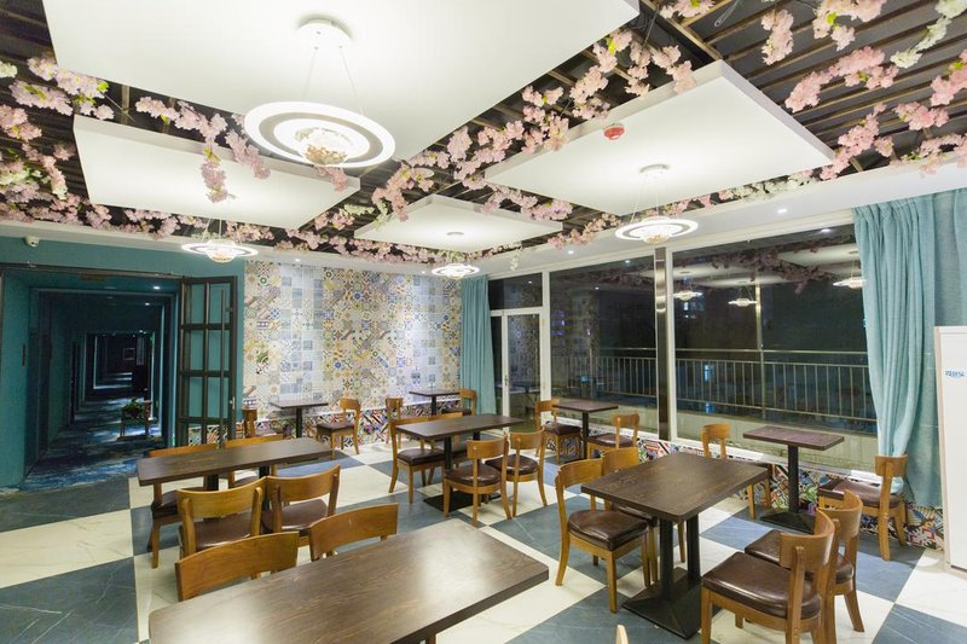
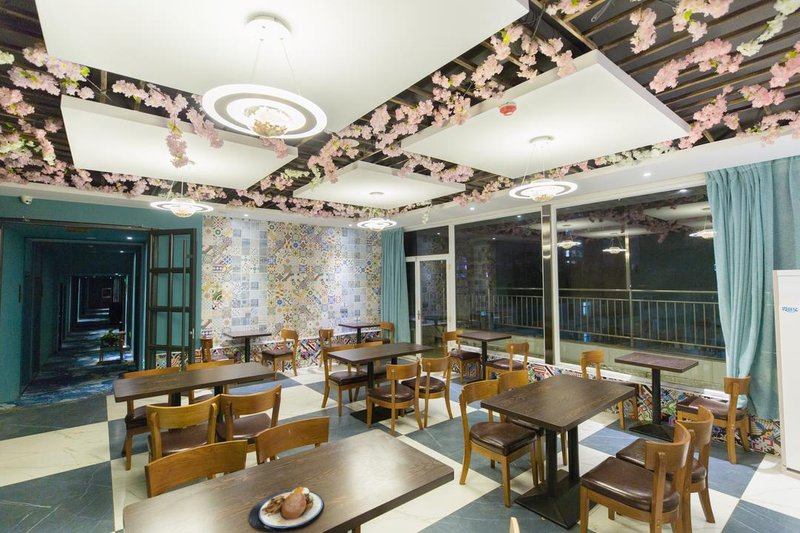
+ plate [248,486,325,533]
